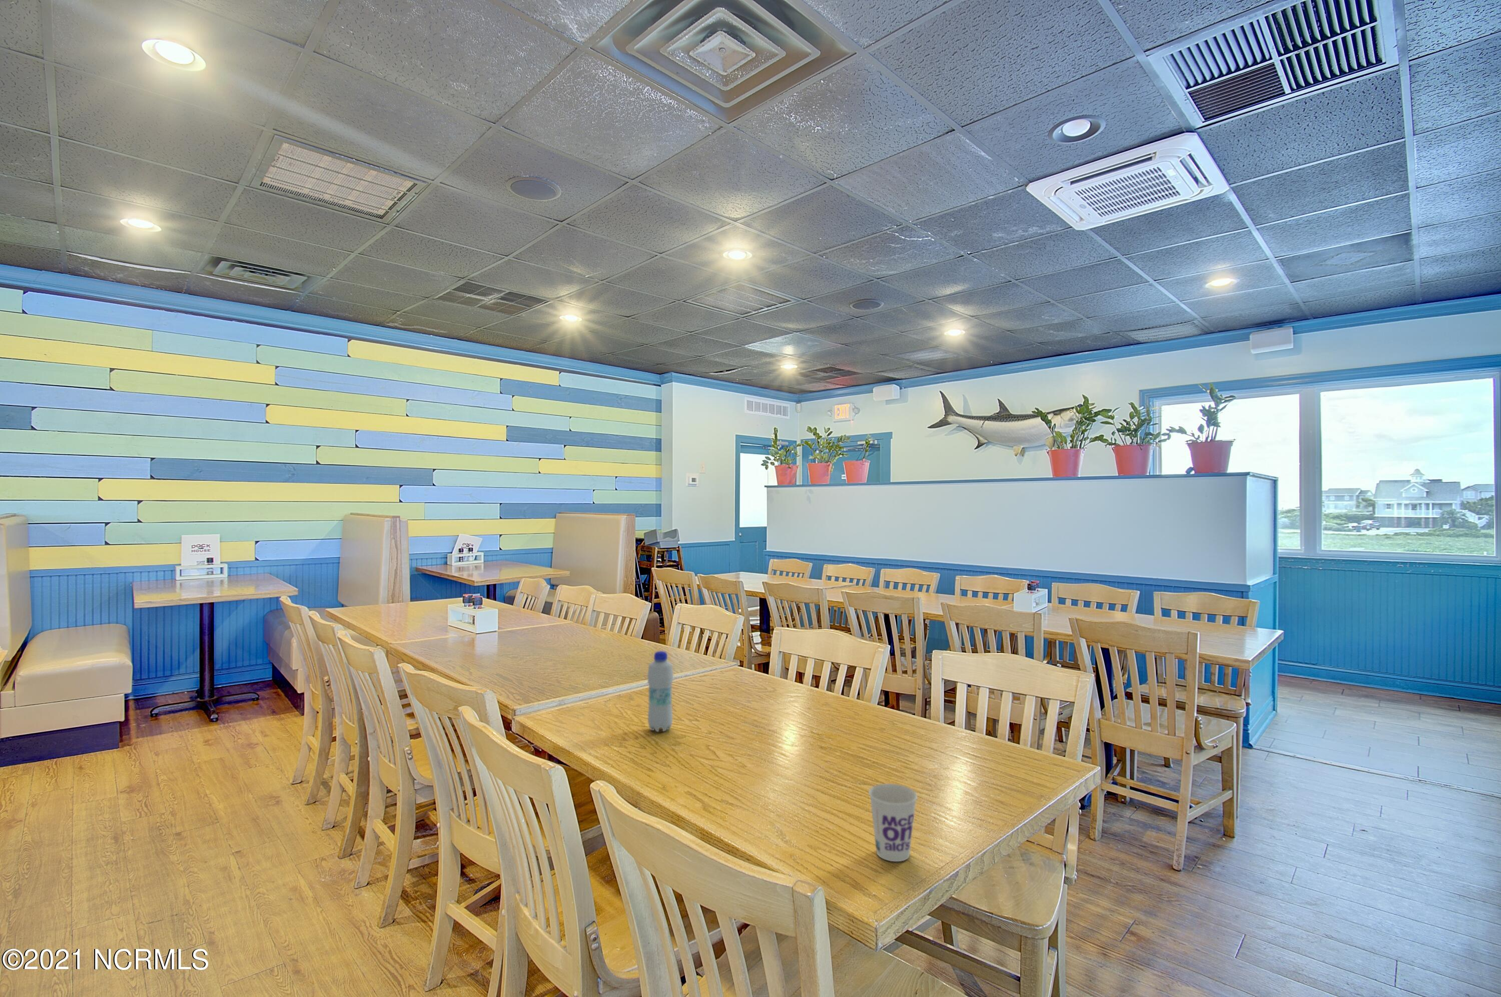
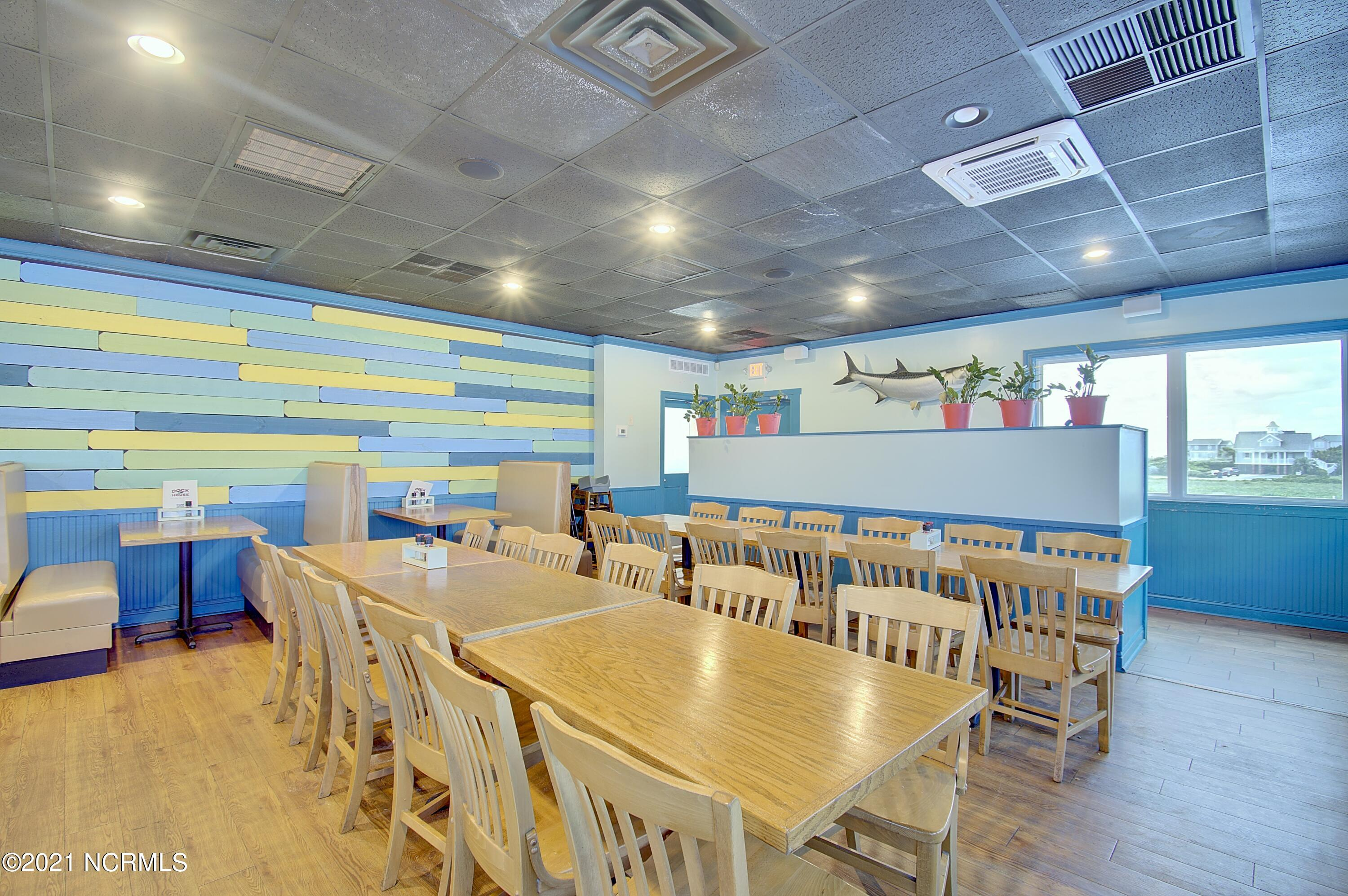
- cup [869,783,919,862]
- bottle [647,651,674,732]
